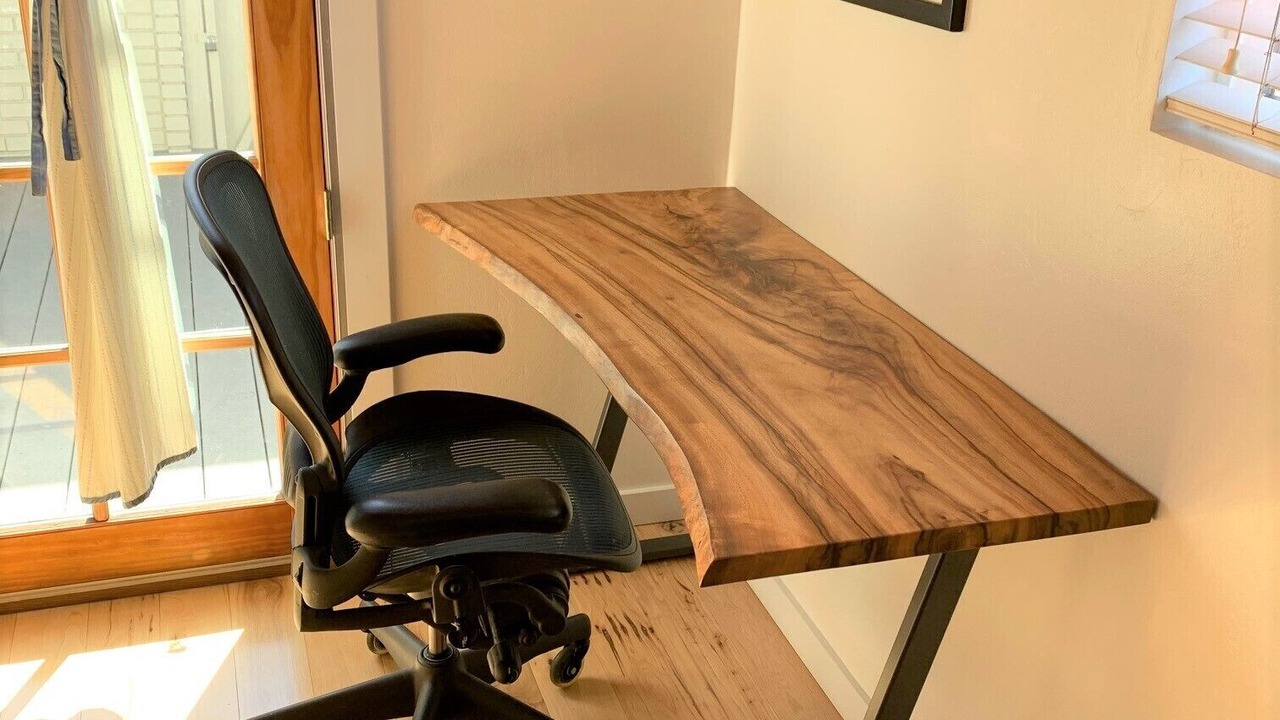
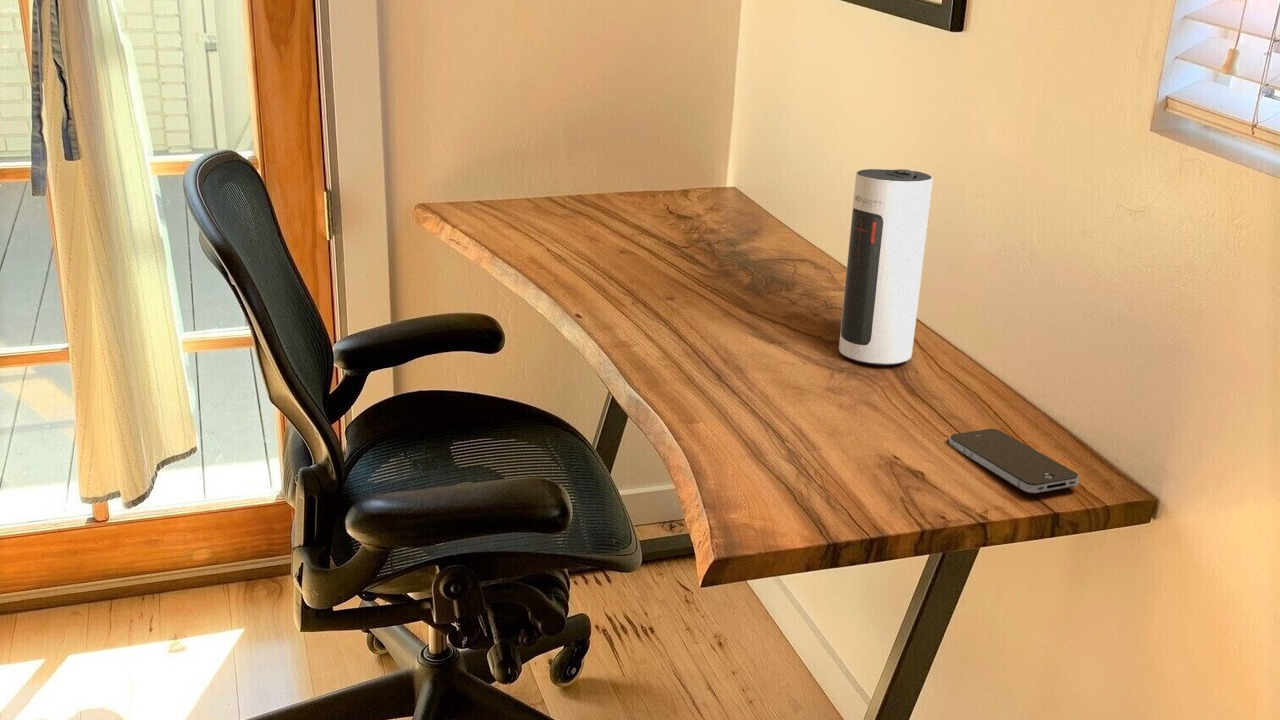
+ speaker [838,168,934,366]
+ smartphone [948,428,1080,495]
